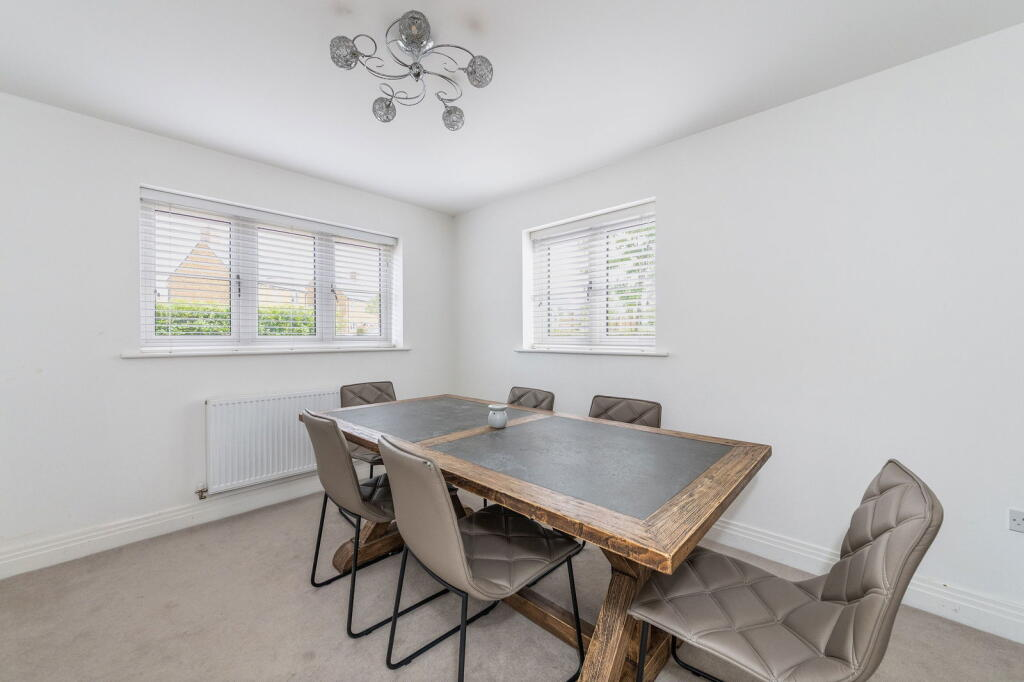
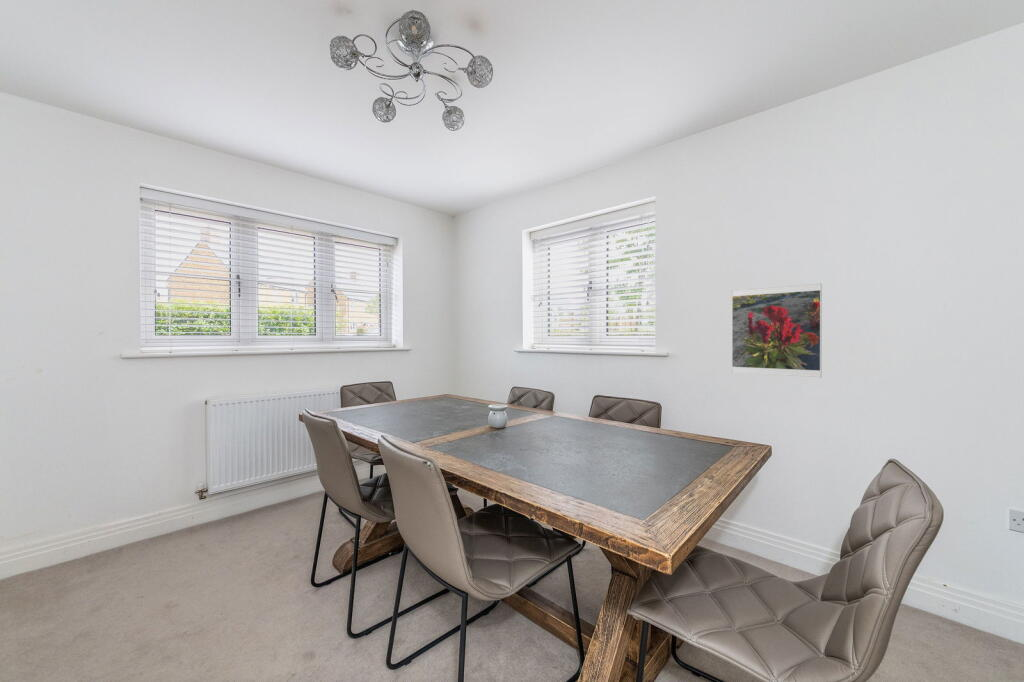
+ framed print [731,282,823,378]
